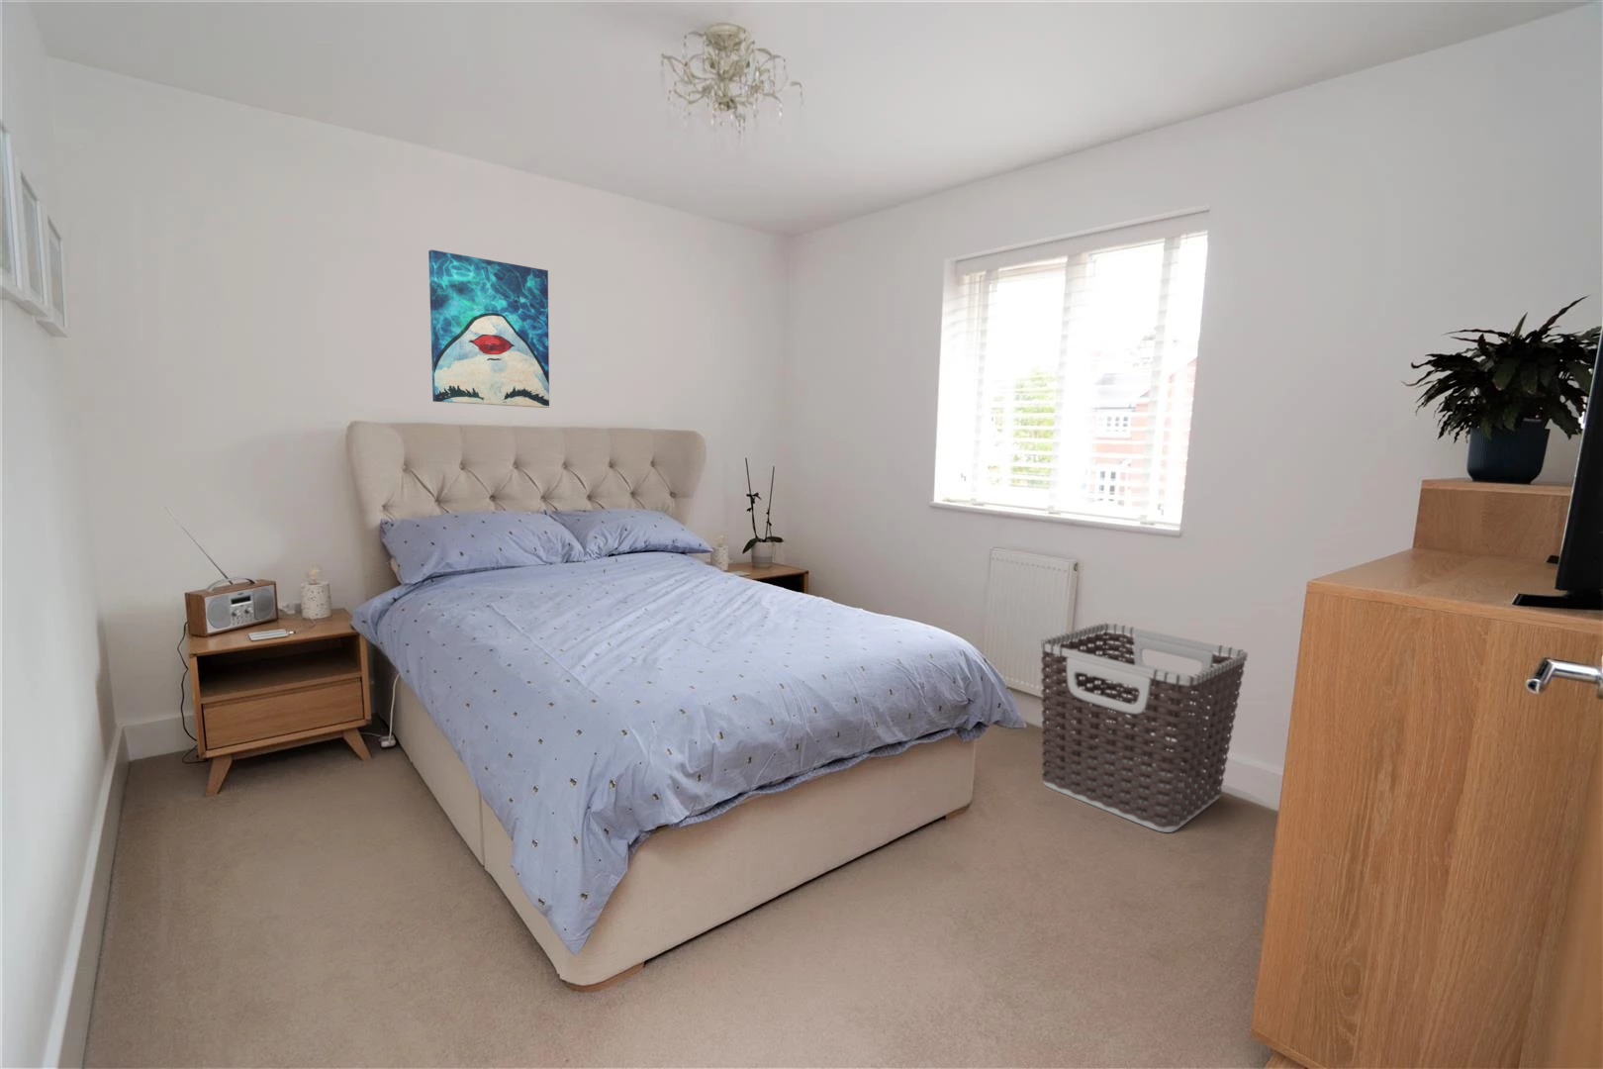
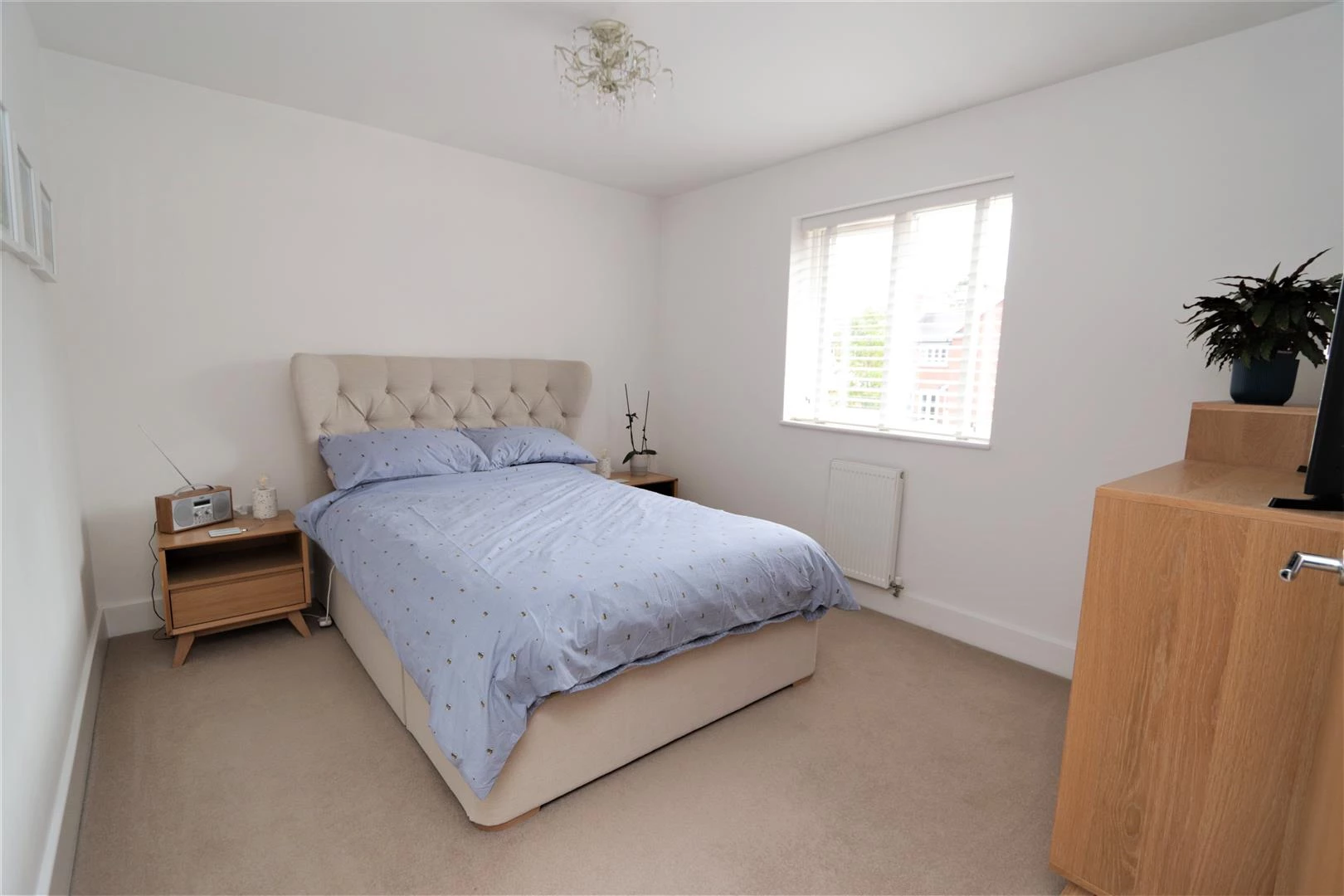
- wall art [427,248,550,409]
- clothes hamper [1040,622,1249,834]
